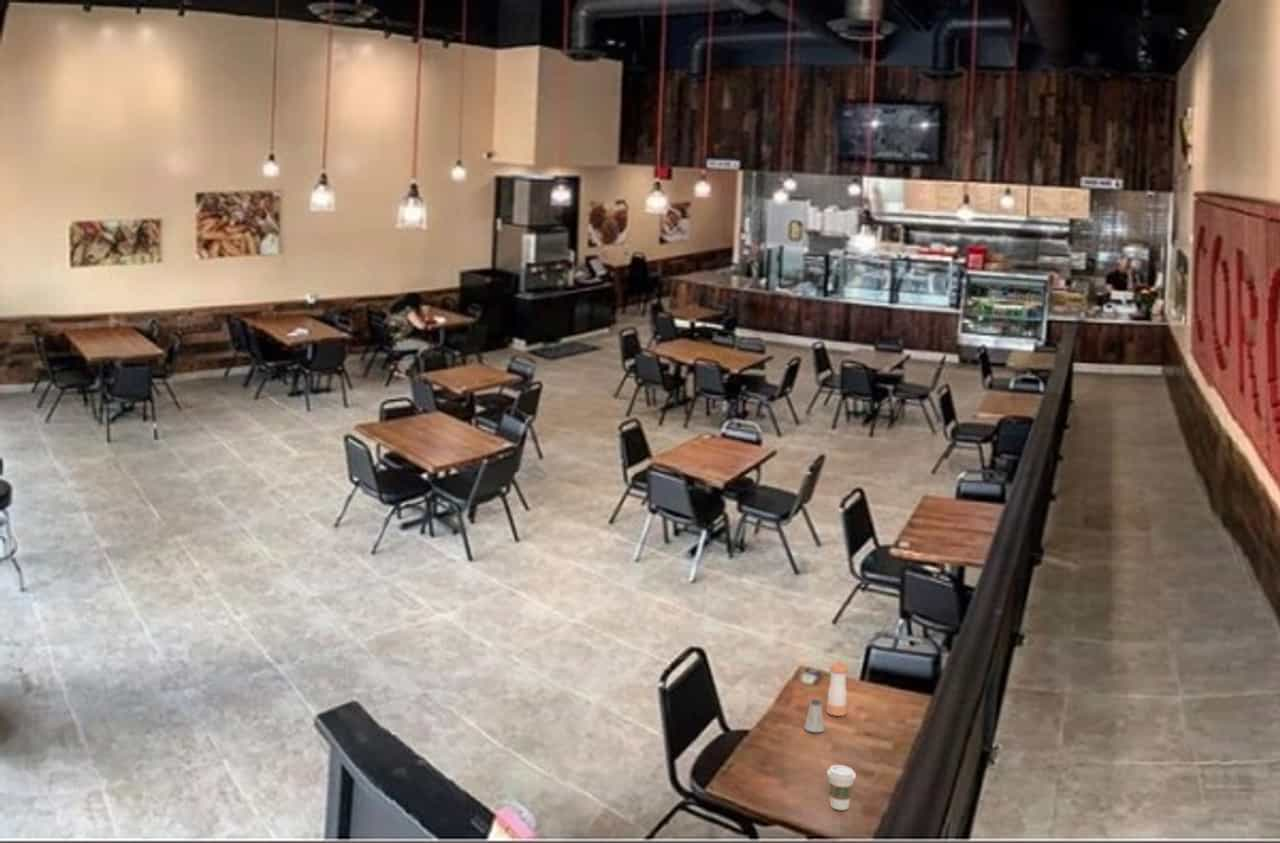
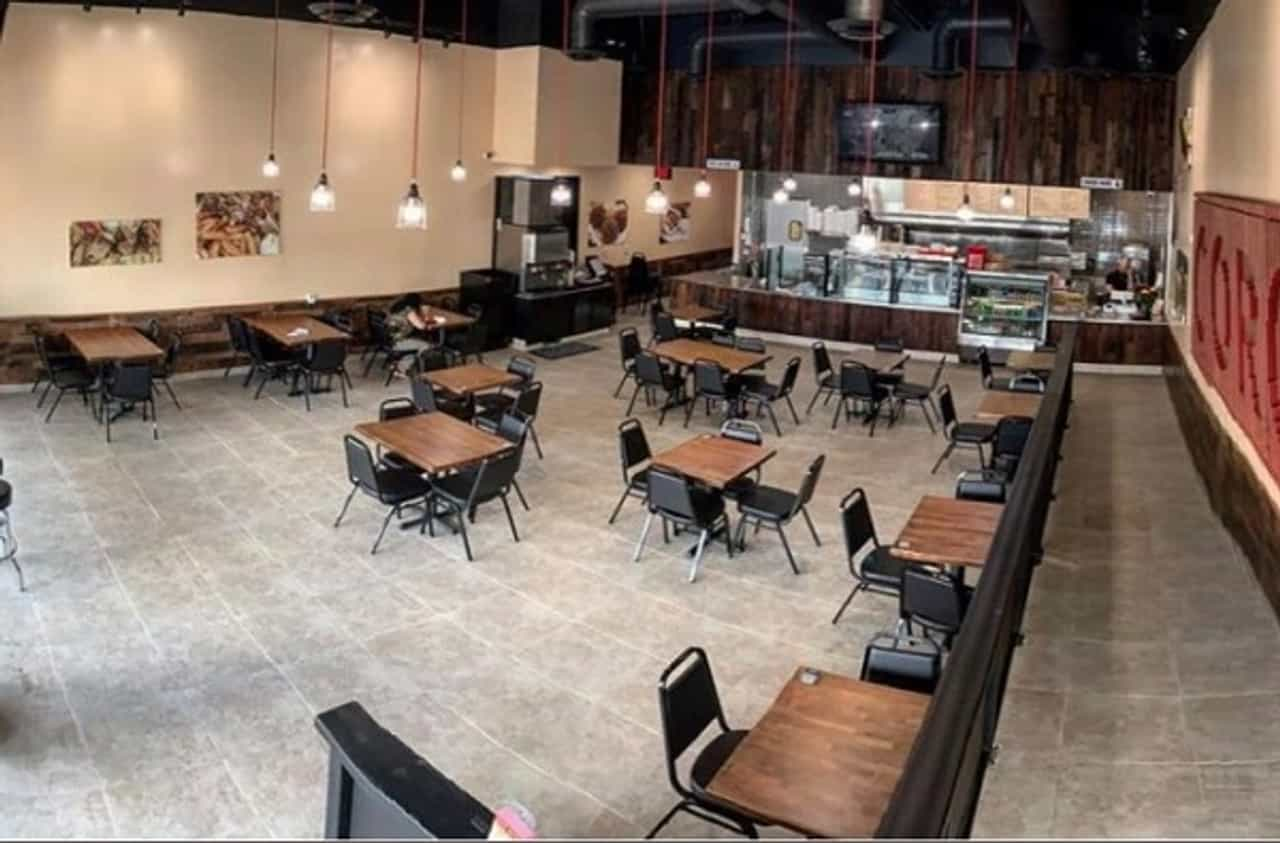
- pepper shaker [825,660,850,717]
- saltshaker [803,699,826,733]
- coffee cup [826,764,857,811]
